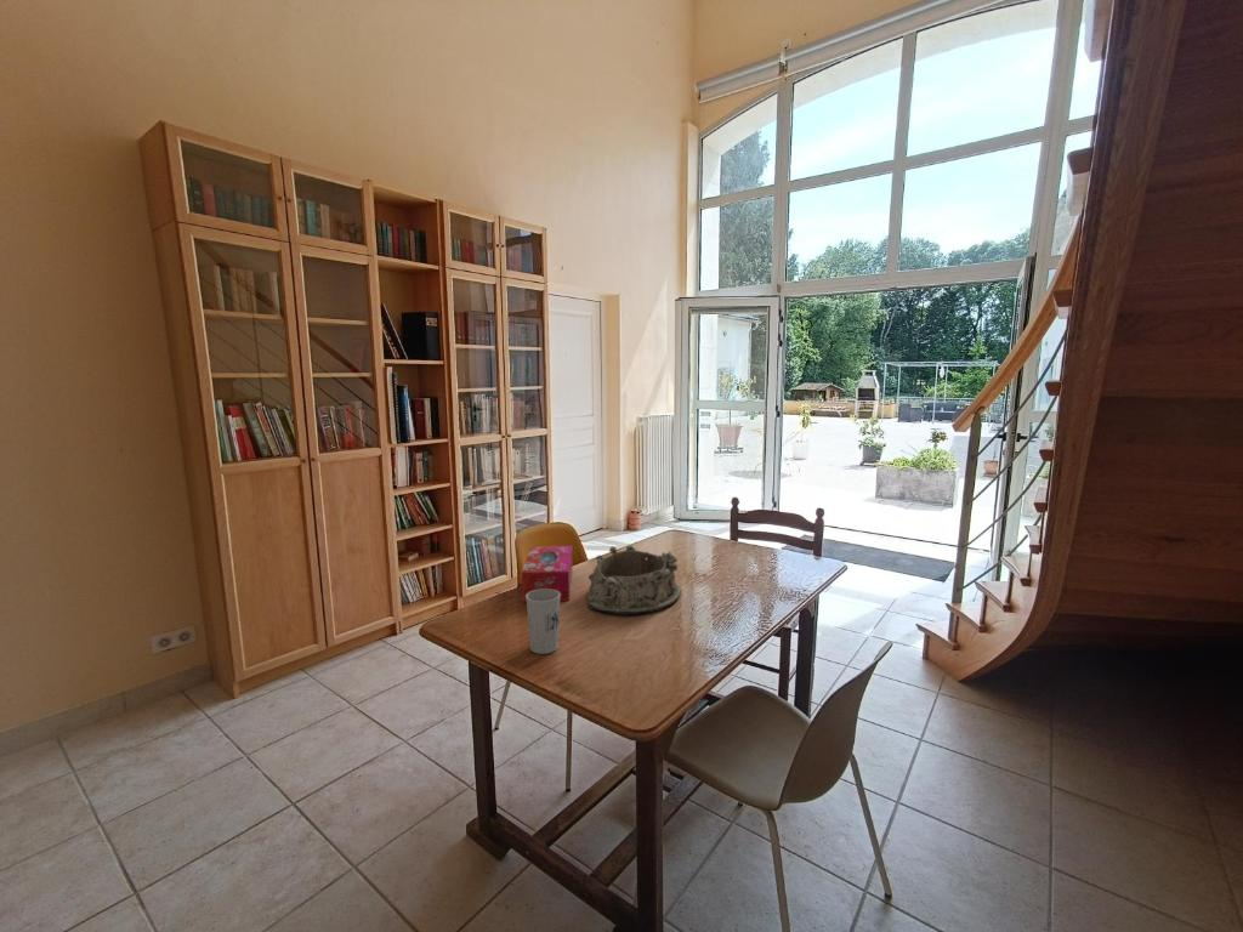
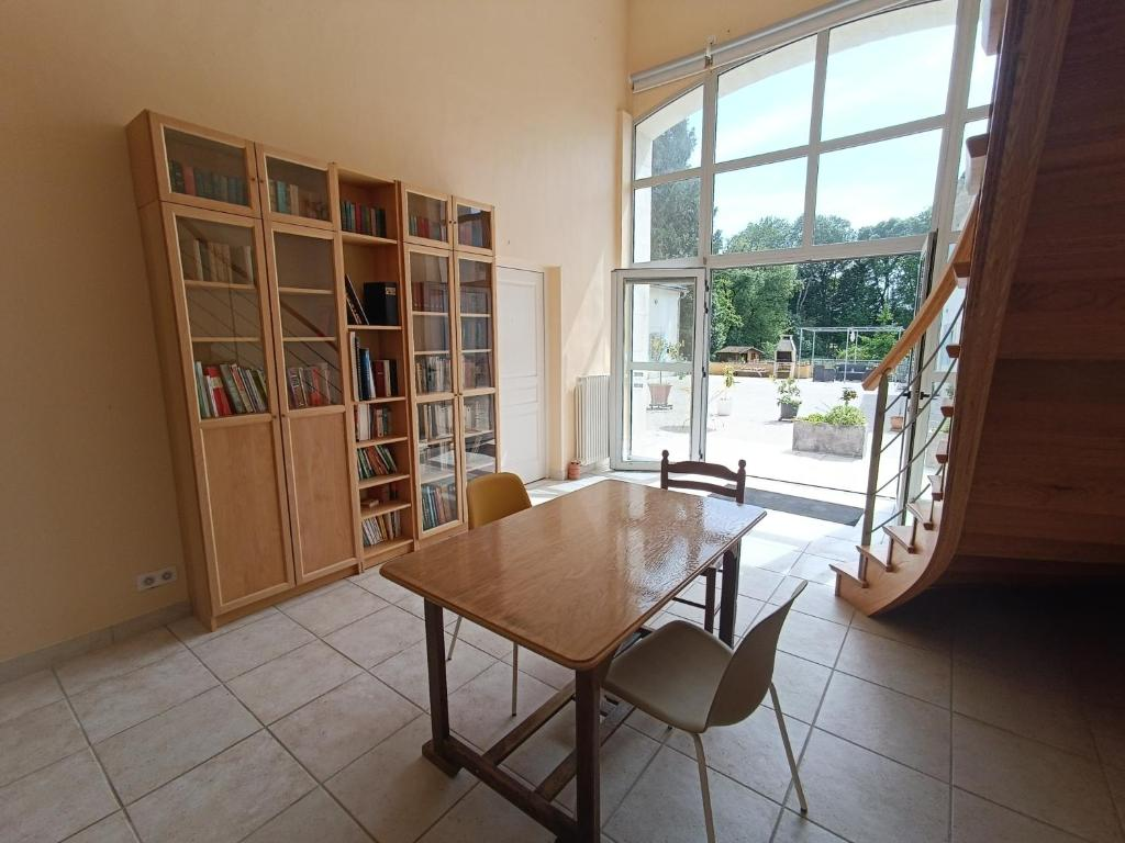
- tissue box [521,545,573,603]
- cup [526,589,561,655]
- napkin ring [586,545,682,616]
